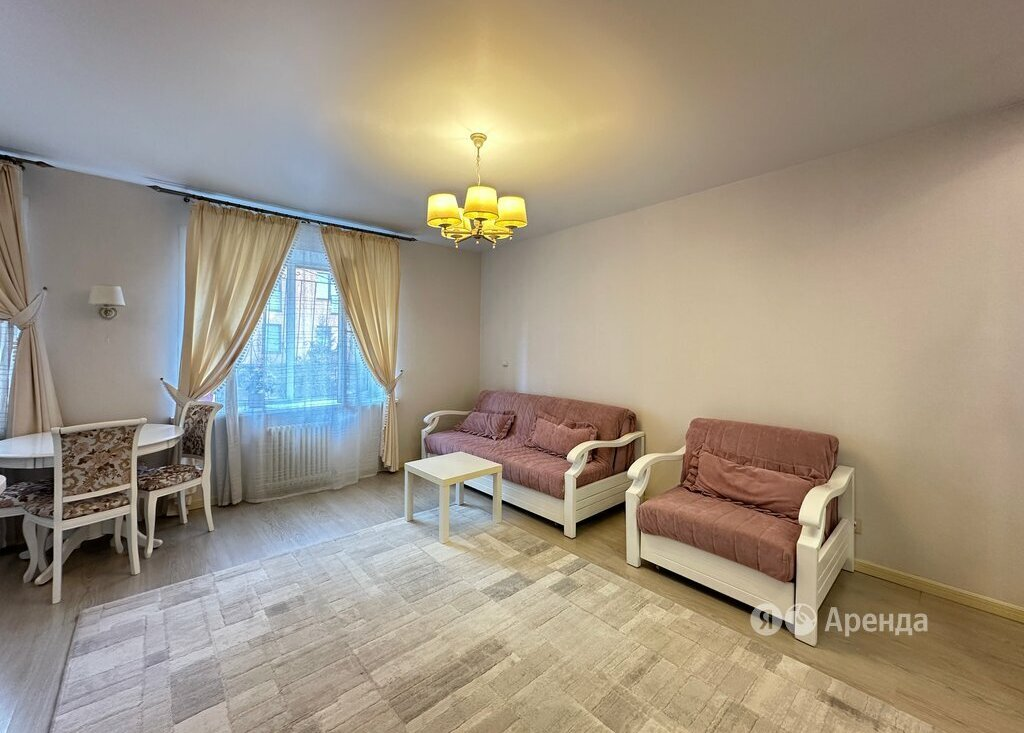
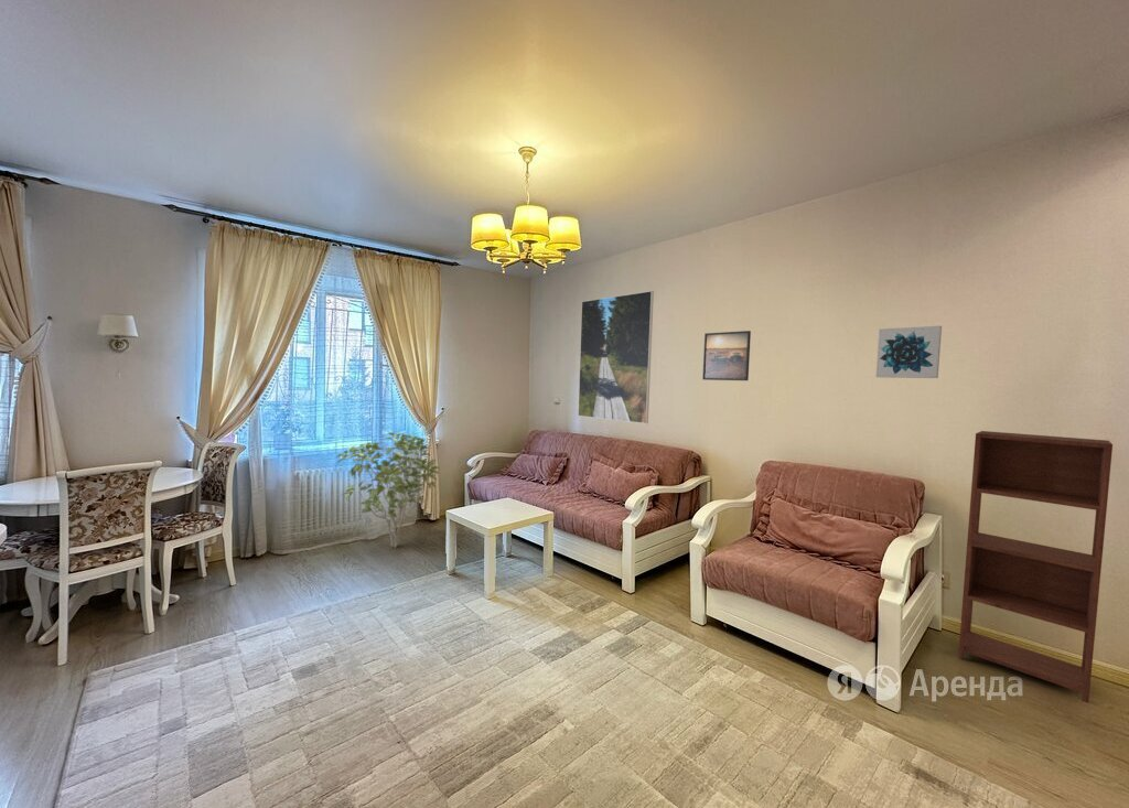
+ shelving unit [957,430,1114,704]
+ wall art [875,325,943,379]
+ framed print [577,290,655,424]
+ shrub [335,431,440,549]
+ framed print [701,330,752,381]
